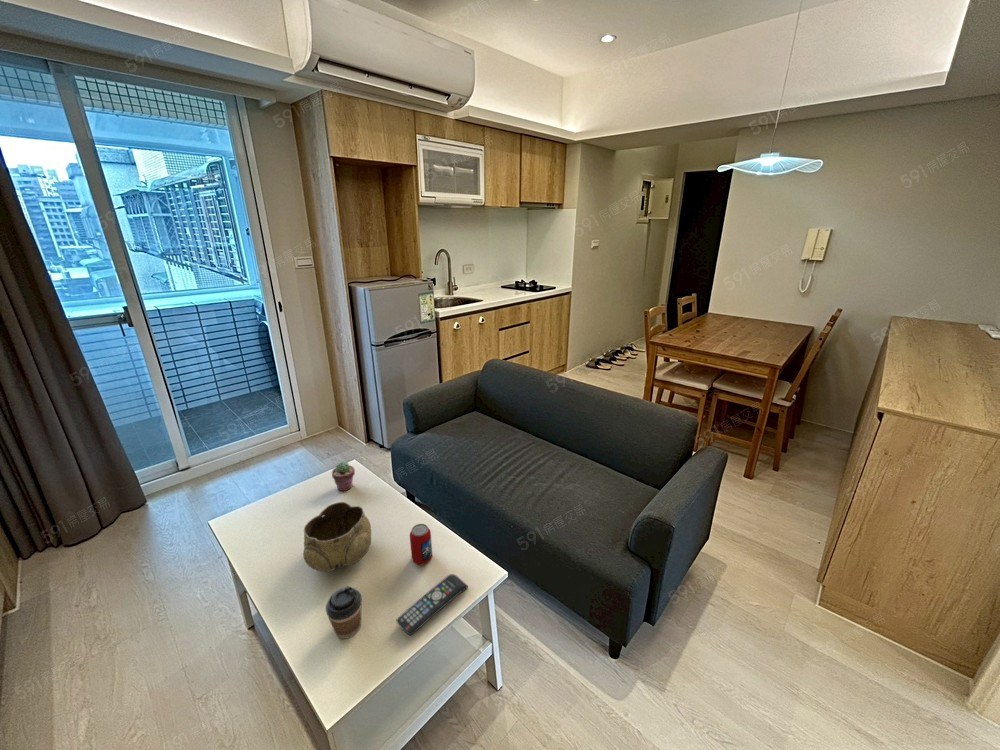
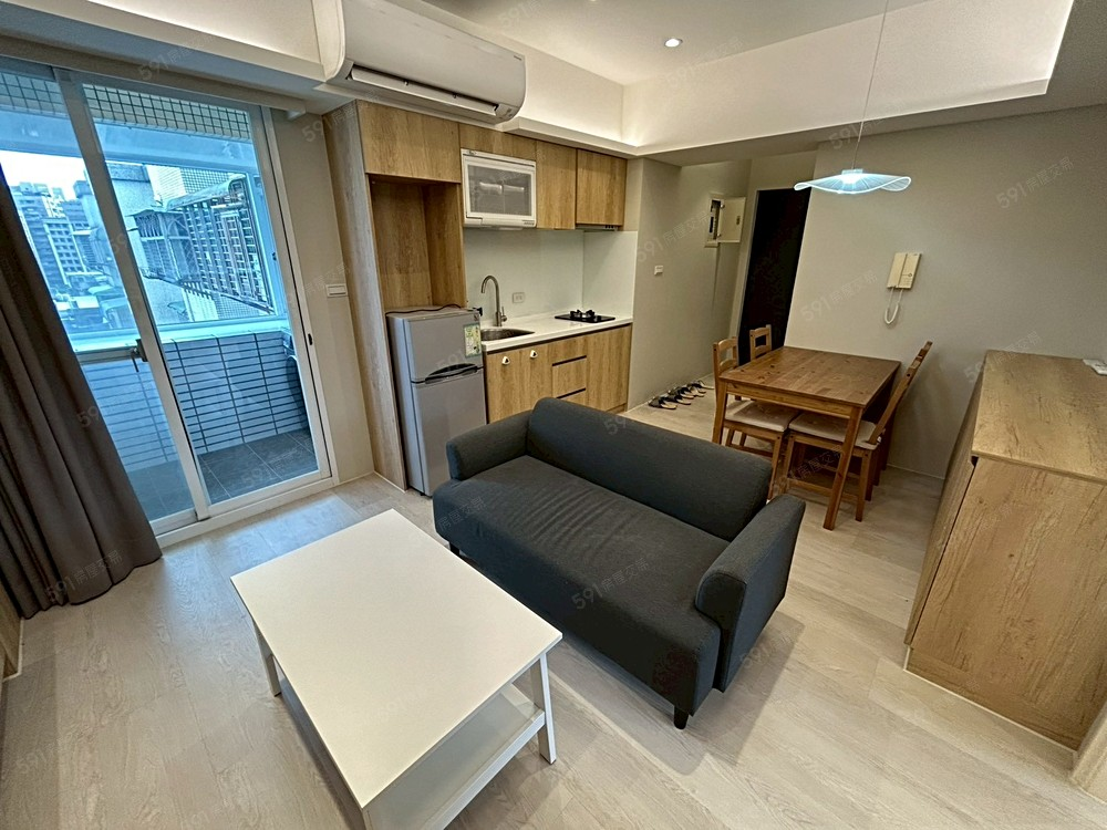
- beverage can [409,523,433,566]
- coffee cup [325,585,363,640]
- remote control [395,573,469,636]
- decorative bowl [302,501,372,573]
- potted succulent [331,460,356,492]
